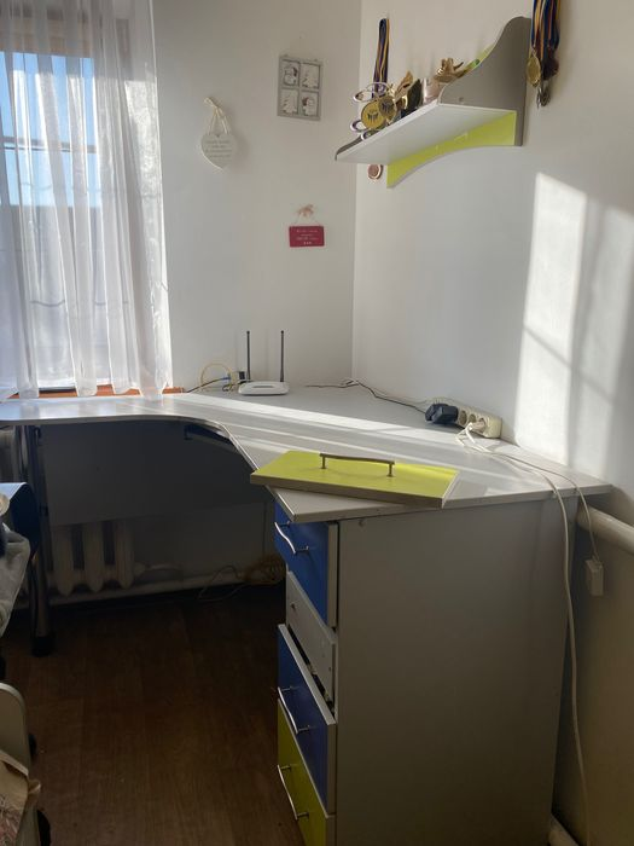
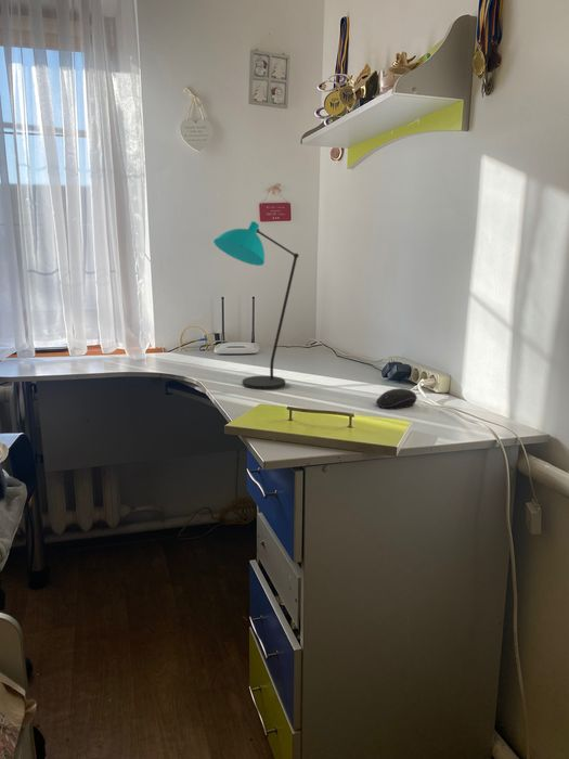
+ computer mouse [375,387,418,410]
+ desk lamp [212,220,300,390]
